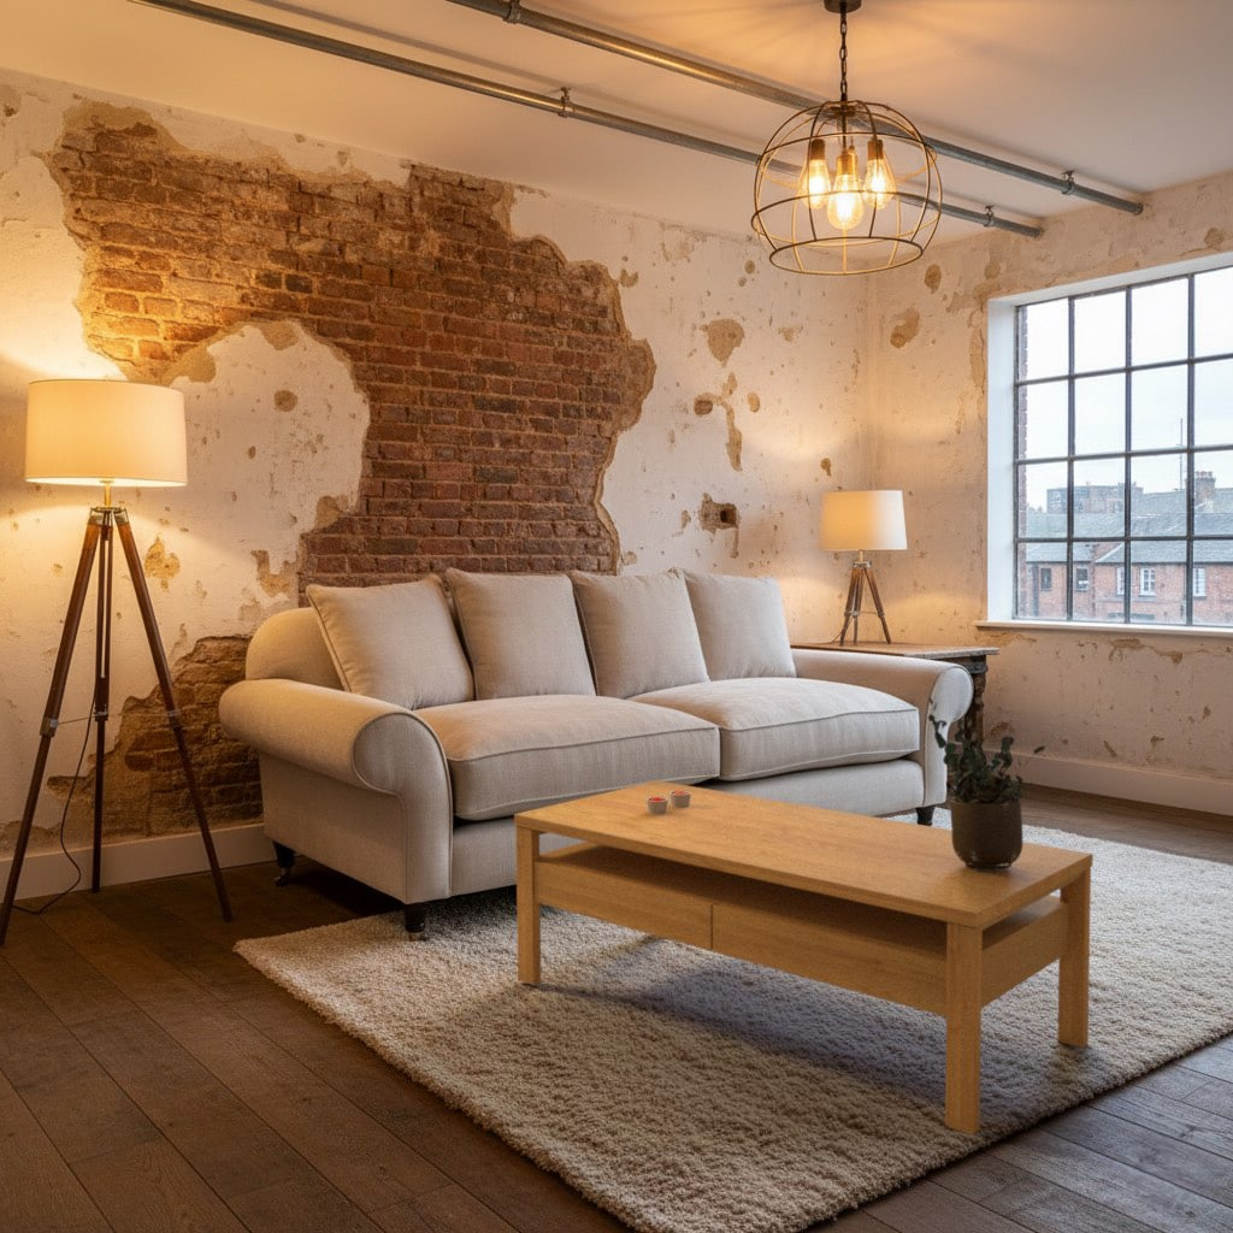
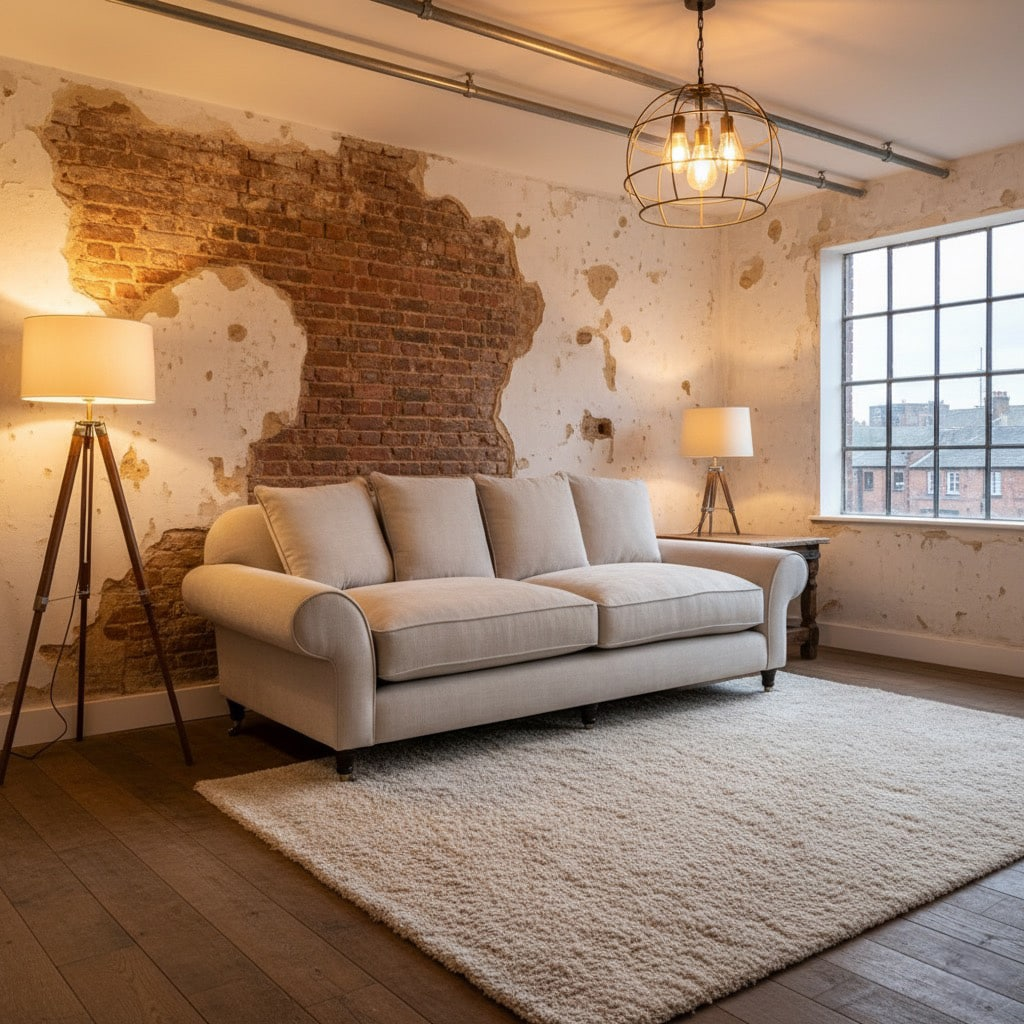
- candle [647,790,691,815]
- coffee table [513,779,1095,1135]
- potted plant [927,696,1046,869]
